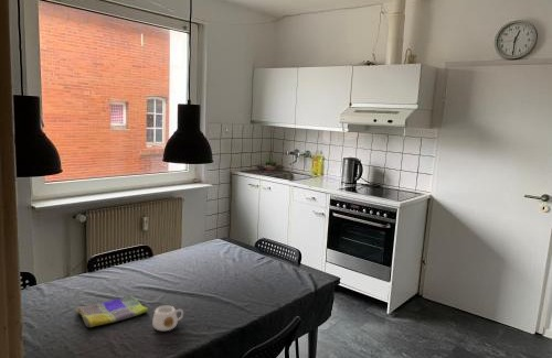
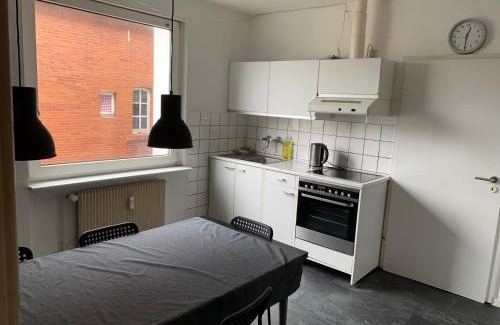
- dish towel [74,294,149,328]
- mug [151,305,184,332]
